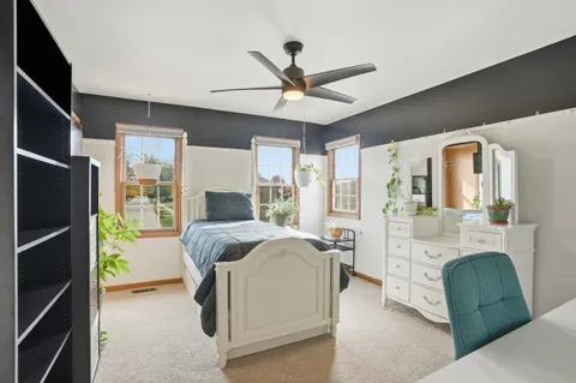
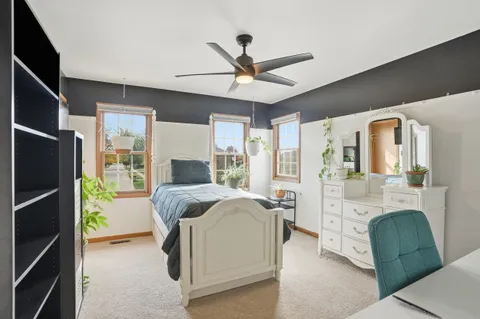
+ pen [391,294,442,319]
